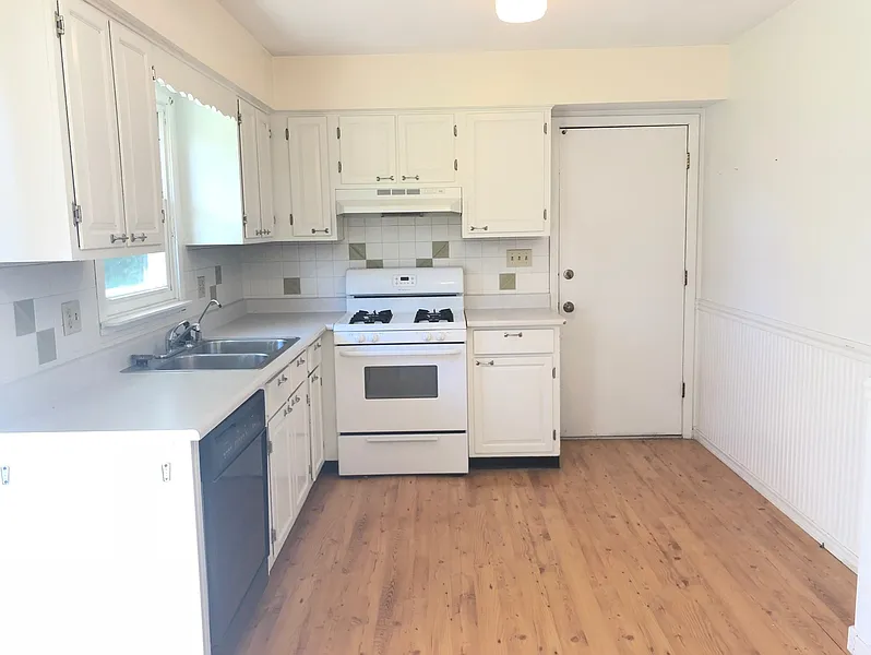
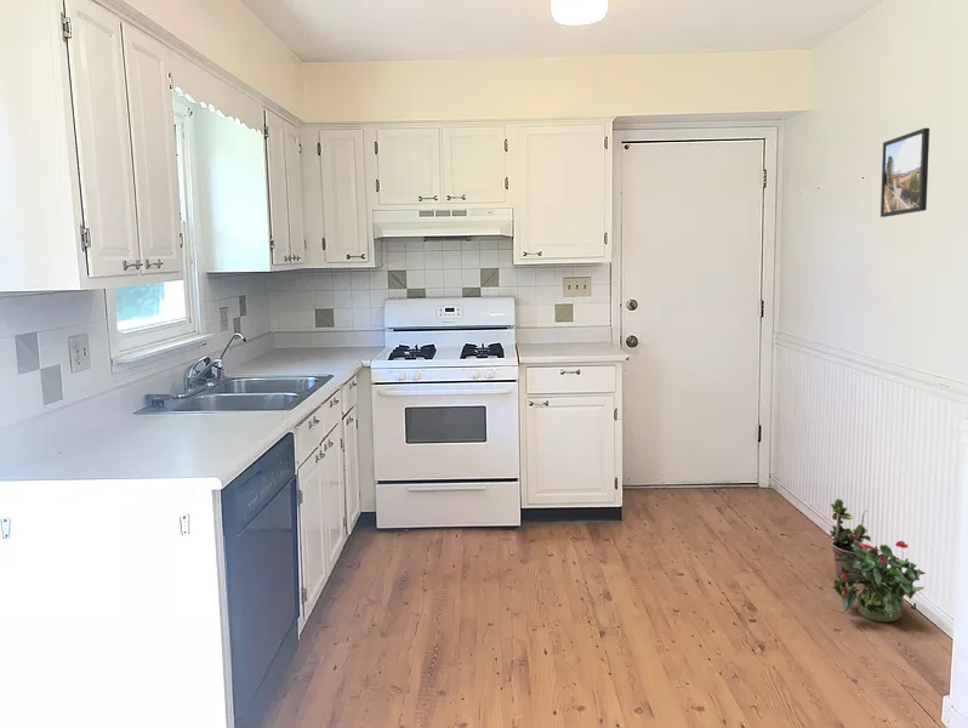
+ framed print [879,127,930,218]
+ potted plant [826,497,881,582]
+ potted plant [831,534,927,622]
